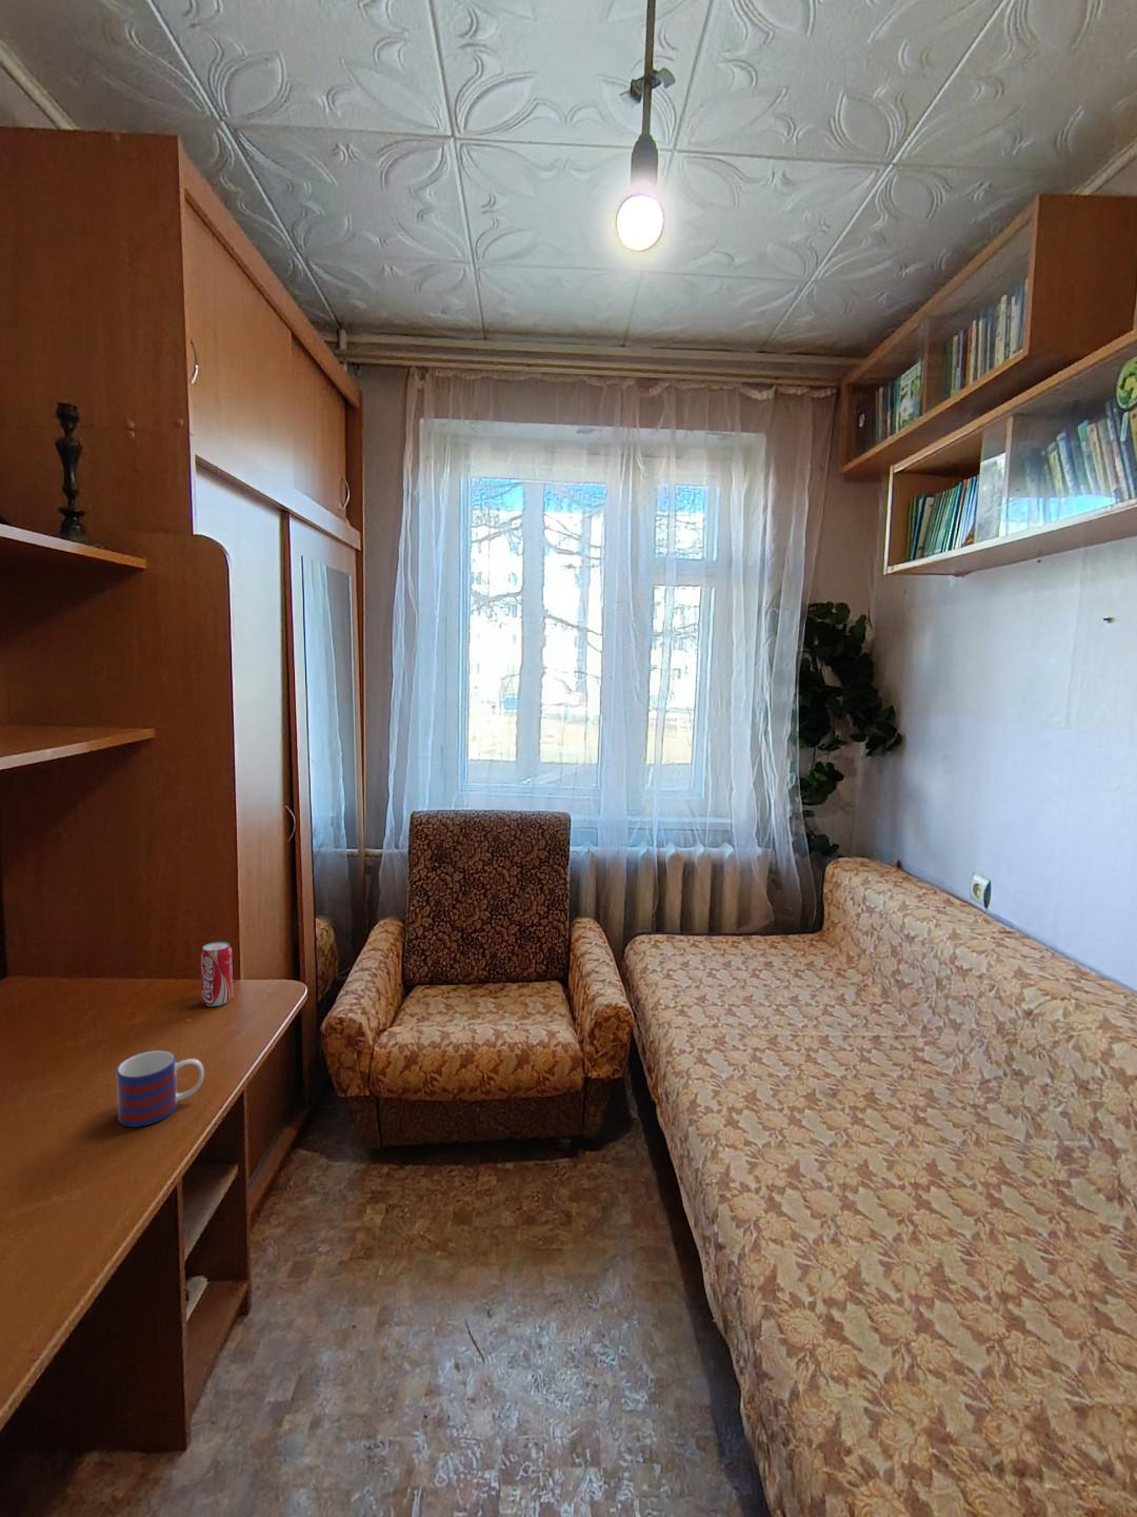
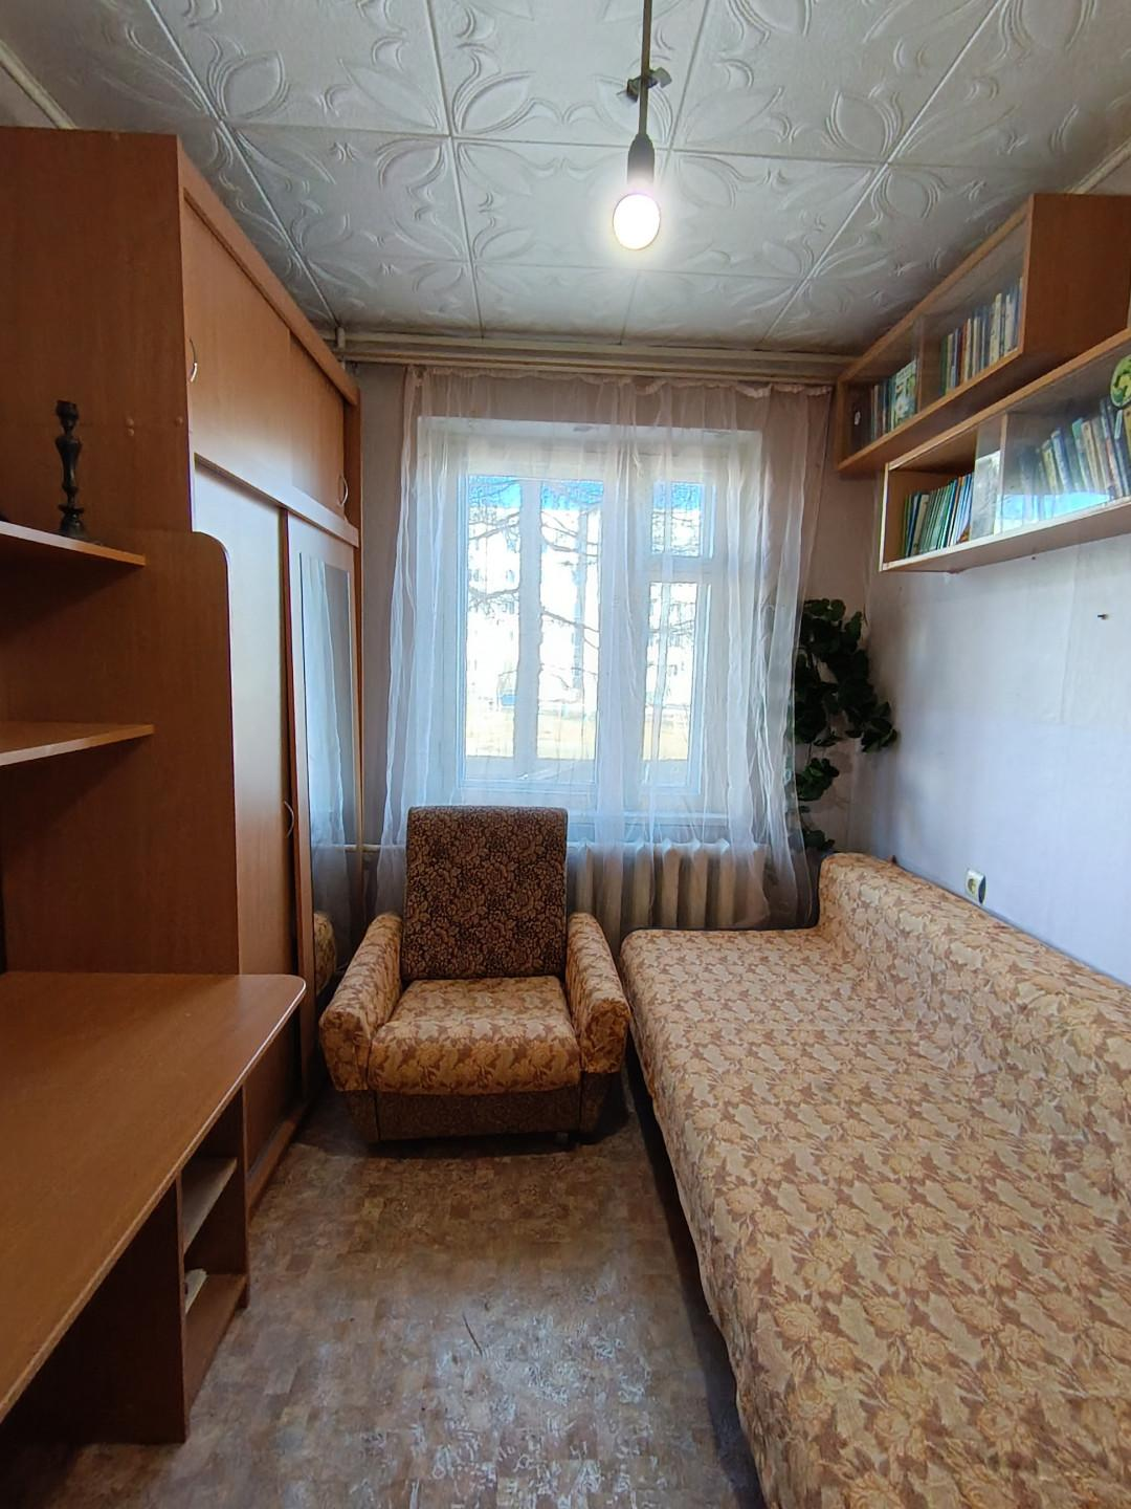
- mug [115,1049,205,1129]
- beverage can [199,941,234,1007]
